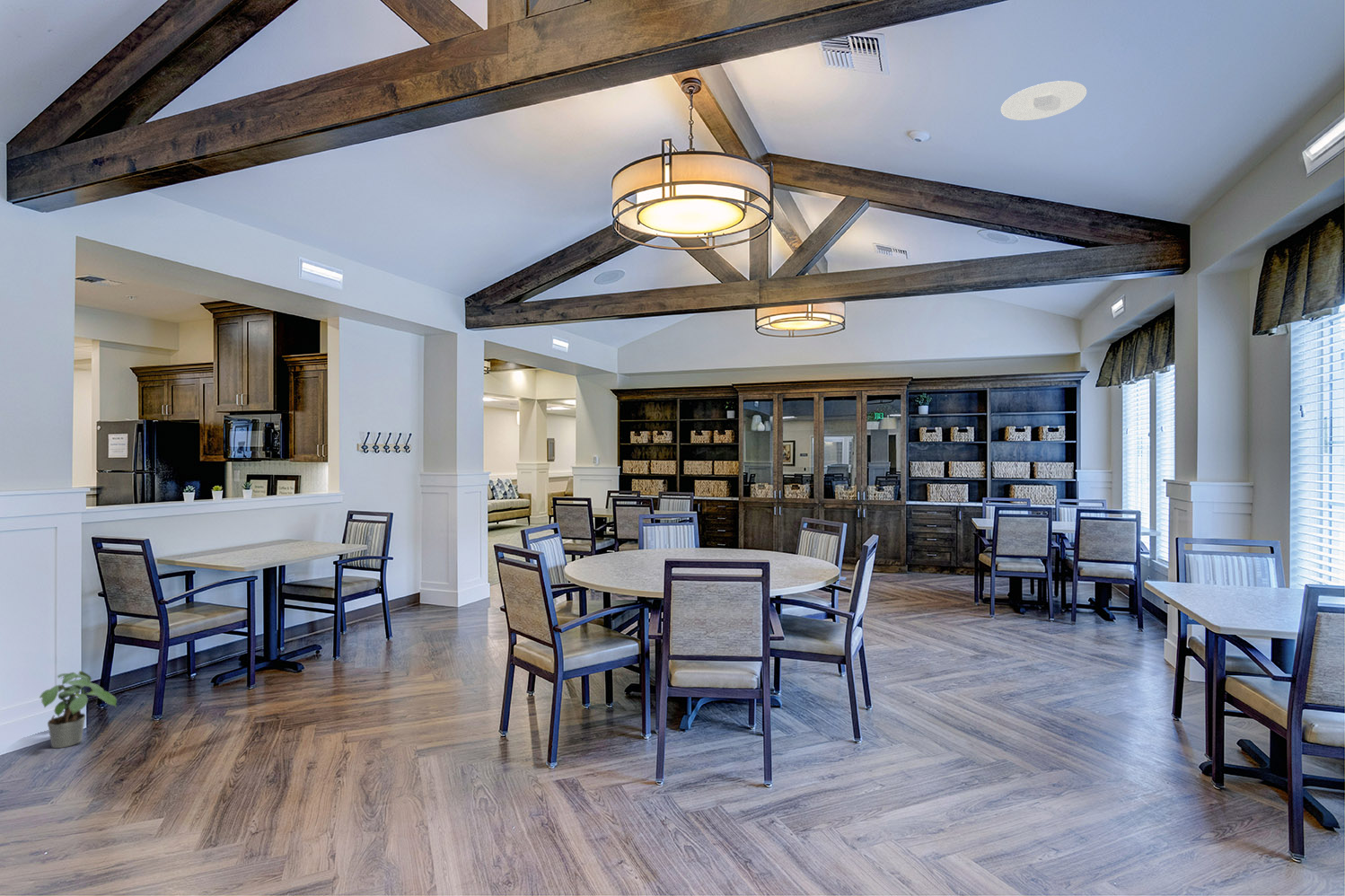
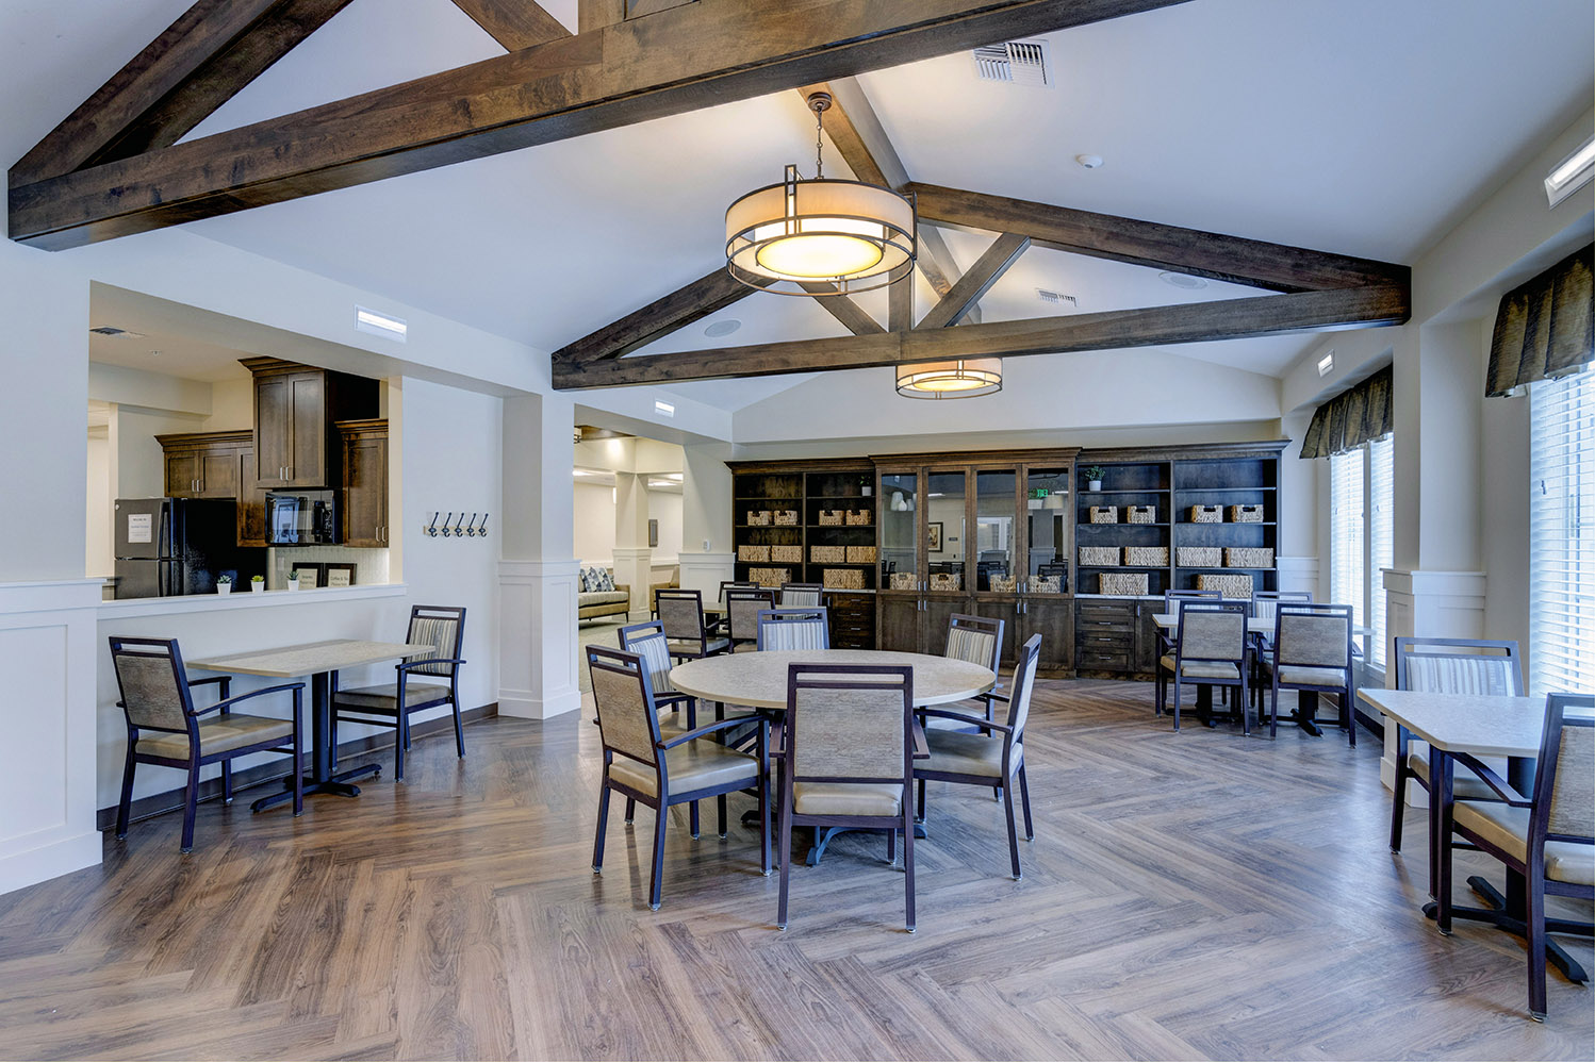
- potted plant [39,670,118,749]
- recessed light [1000,80,1087,121]
